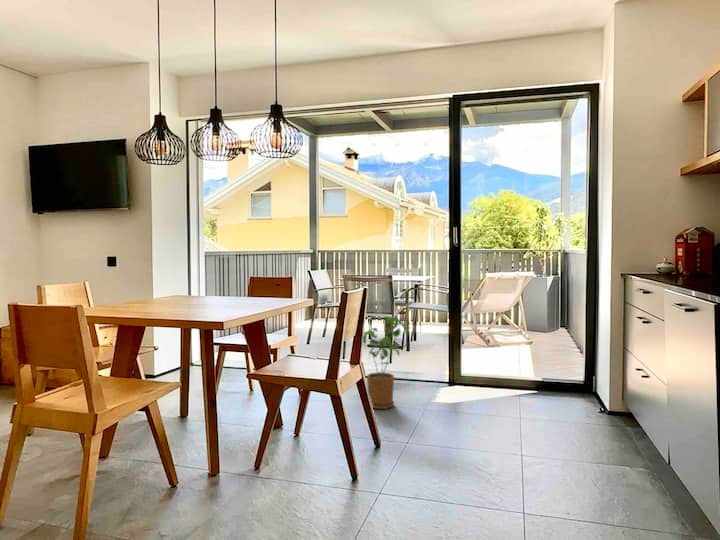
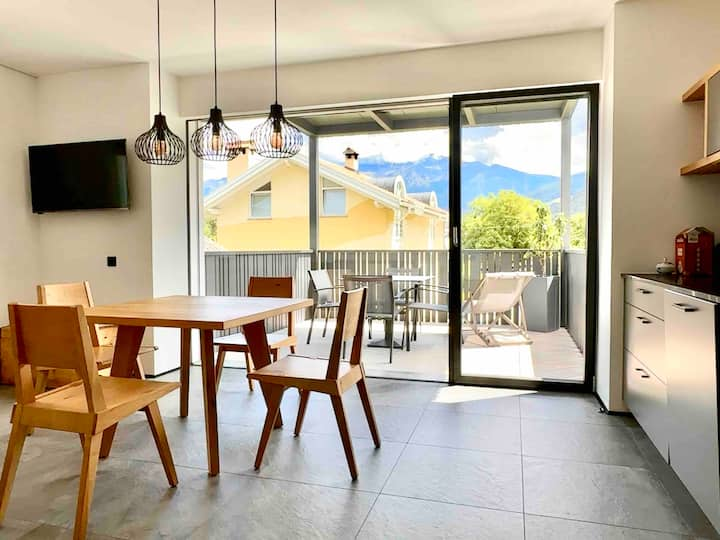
- house plant [362,316,411,410]
